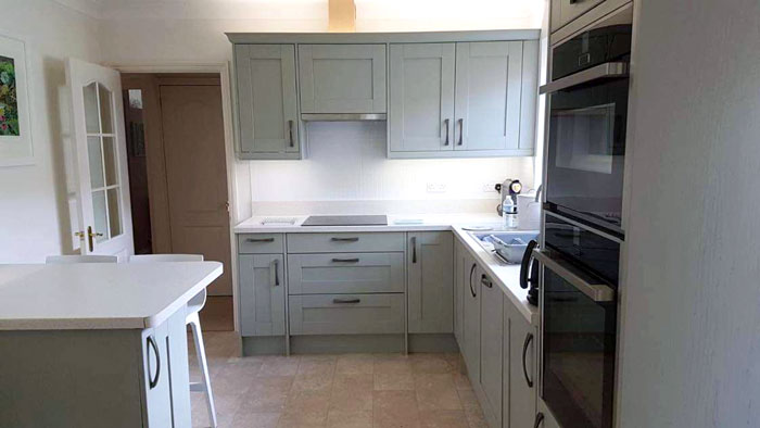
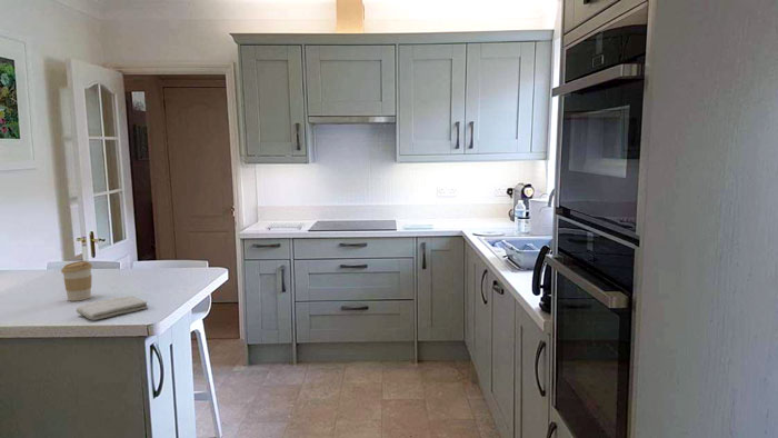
+ coffee cup [60,260,93,302]
+ washcloth [76,295,149,321]
